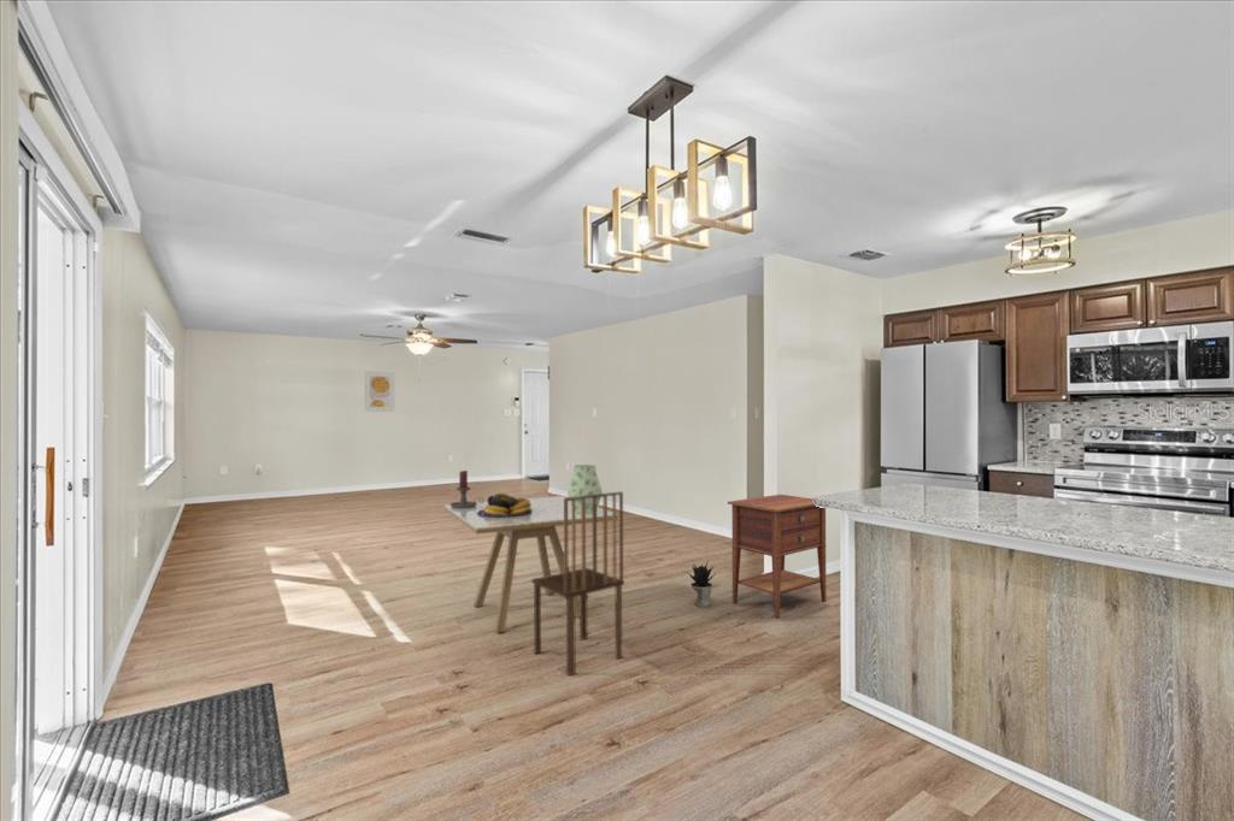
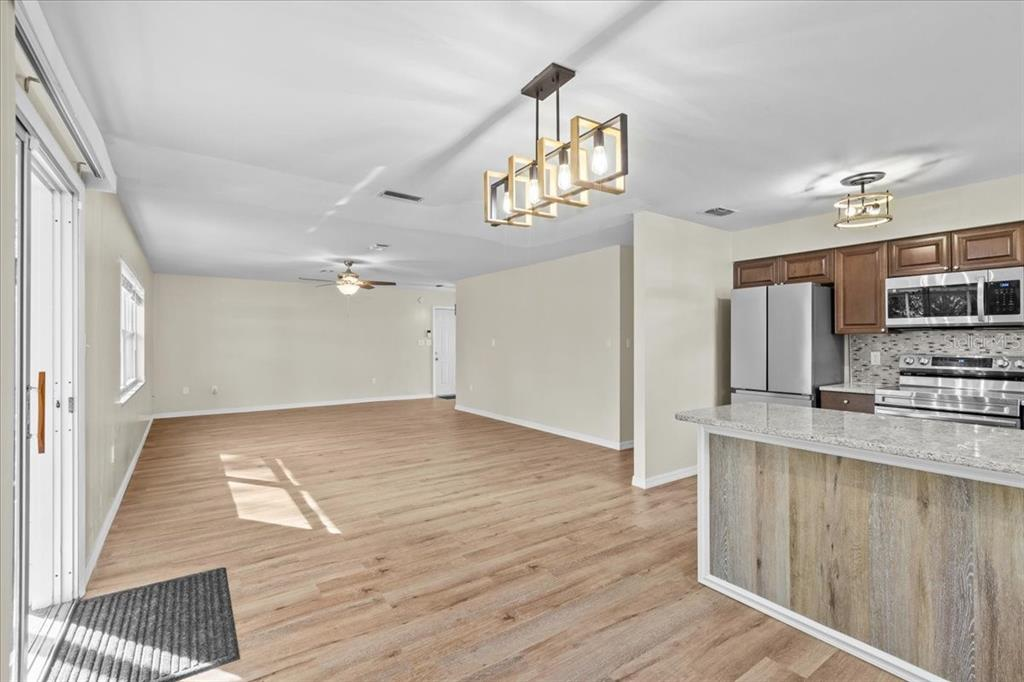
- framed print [364,371,395,413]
- vase [566,463,603,514]
- potted plant [687,559,717,608]
- nightstand [727,494,828,619]
- dining chair [530,490,625,677]
- fruit bowl [477,491,533,516]
- candle holder [449,469,484,508]
- dining table [443,495,619,634]
